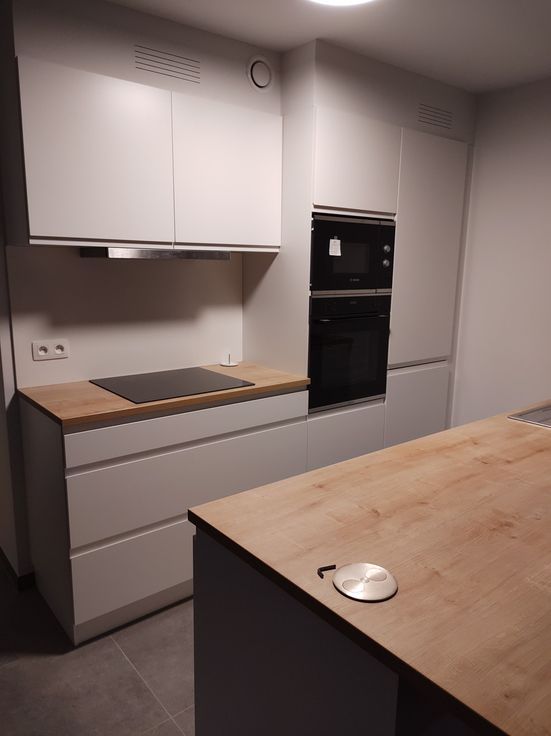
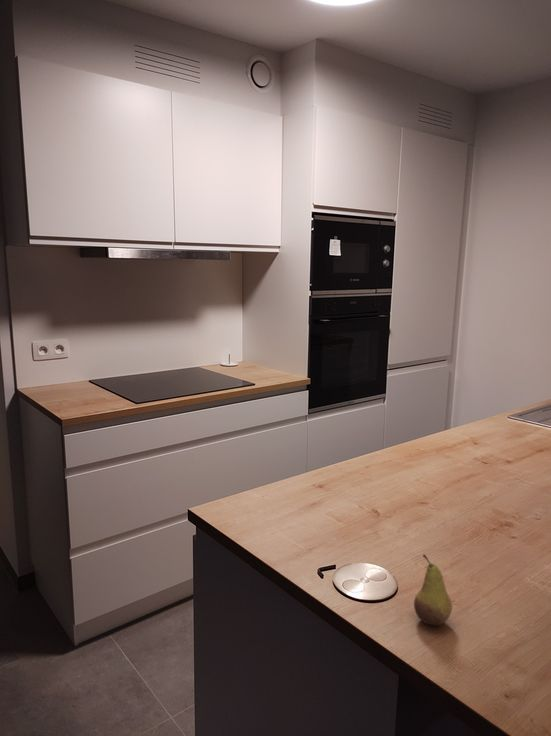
+ fruit [413,554,453,626]
